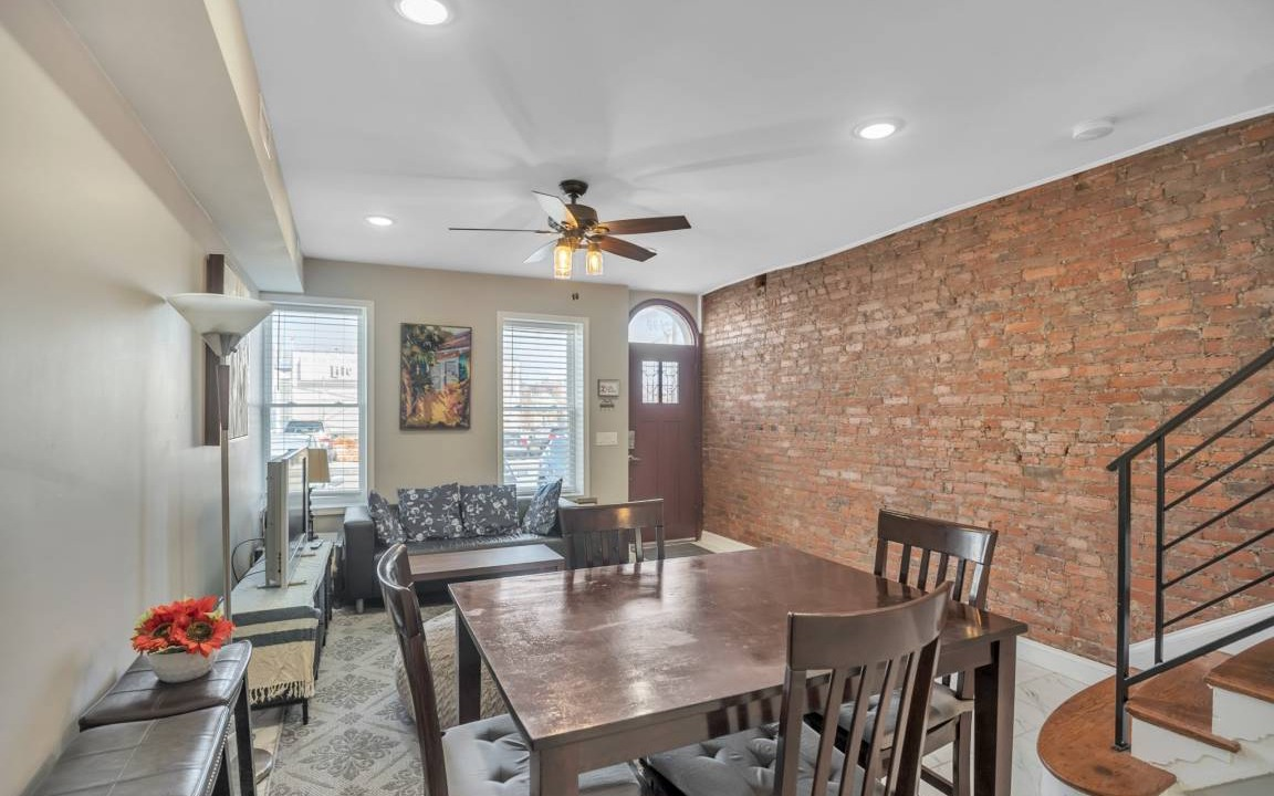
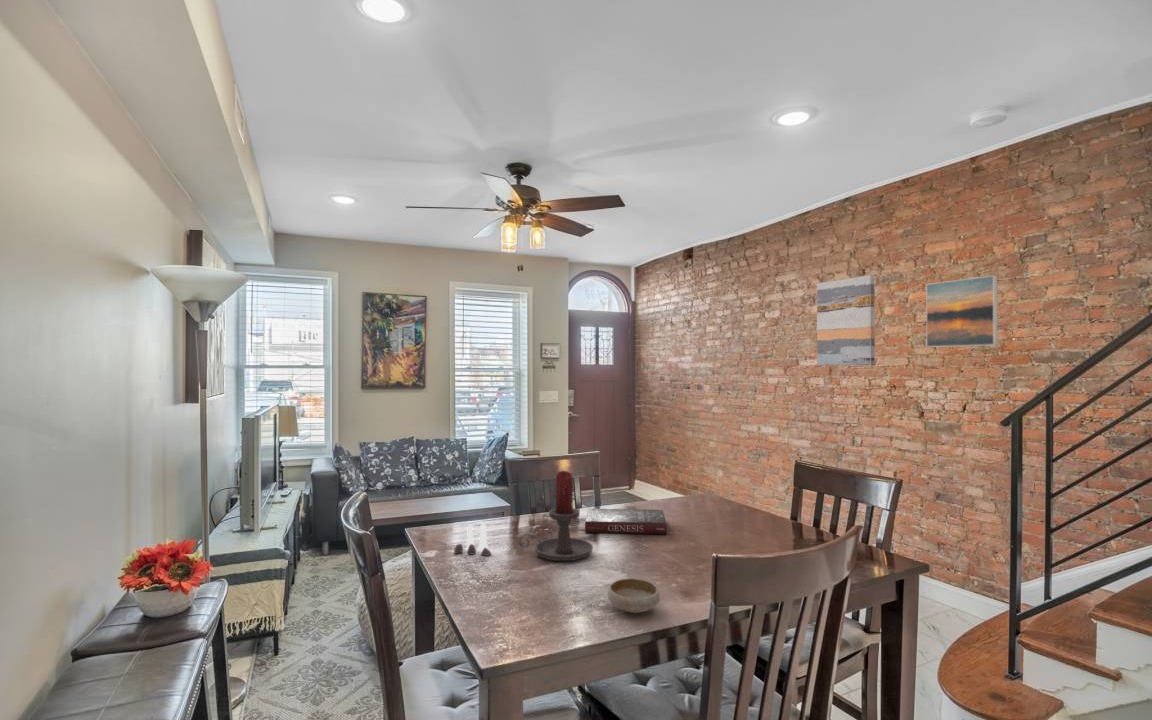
+ book [584,508,668,535]
+ bowl [607,577,661,614]
+ candle holder [517,470,594,562]
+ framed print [925,274,999,348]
+ salt and pepper shaker set [453,523,492,557]
+ wall art [816,274,876,366]
